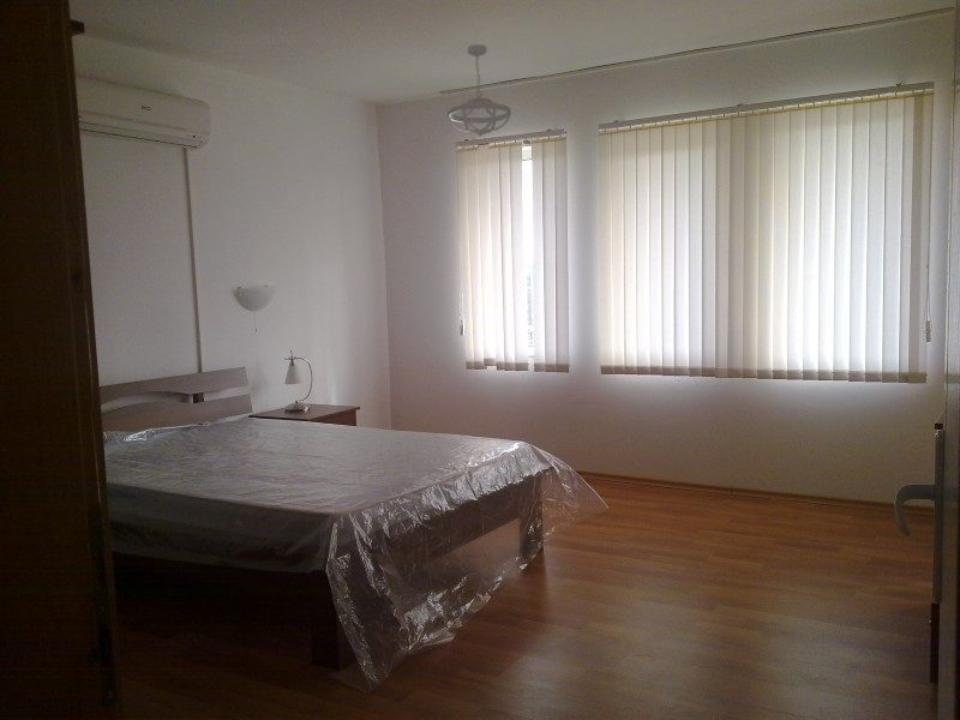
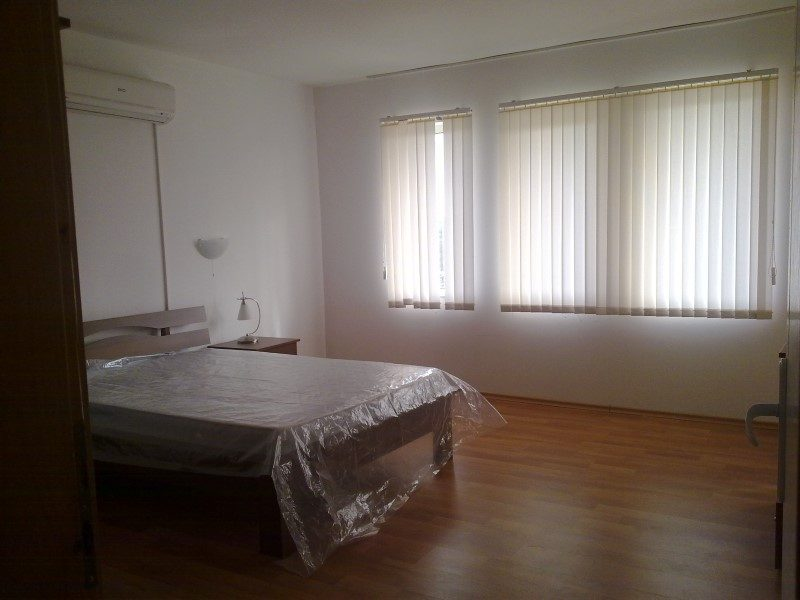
- ceiling light fixture [446,43,512,138]
